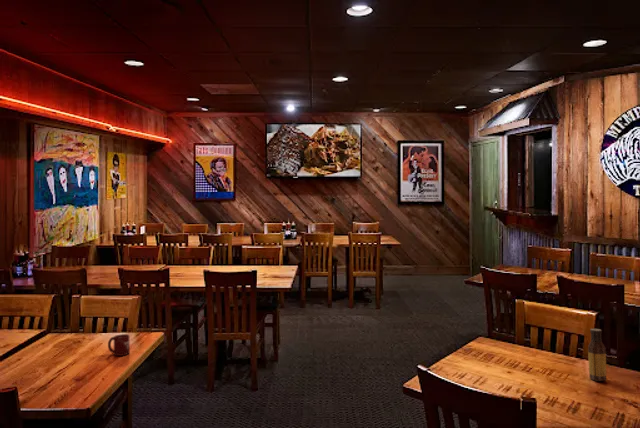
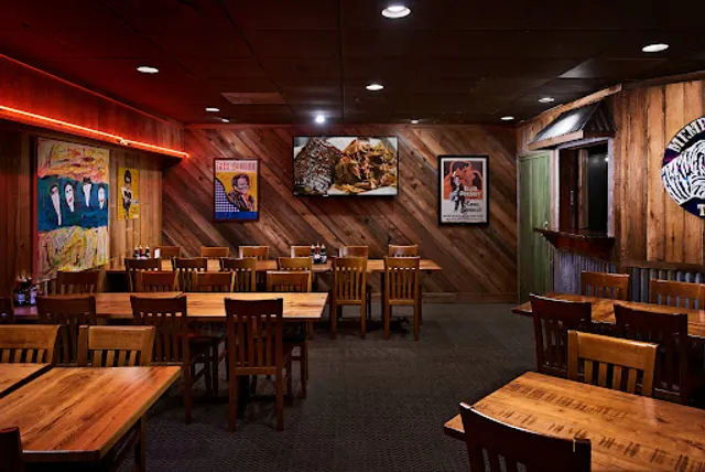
- cup [107,333,131,357]
- sauce bottle [587,328,608,382]
